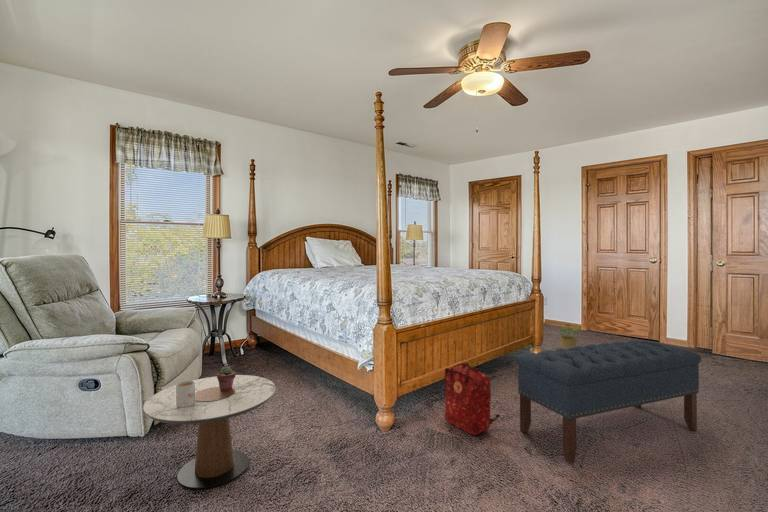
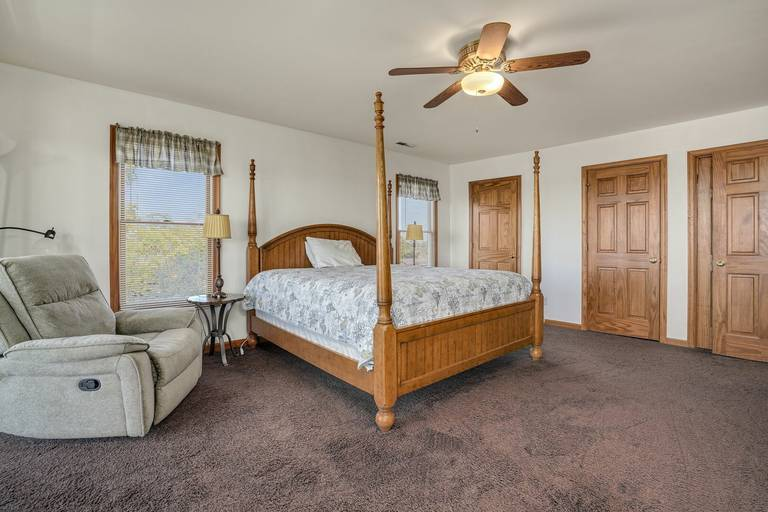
- potted succulent [216,365,237,391]
- bench [515,339,702,464]
- mug [175,380,195,408]
- potted plant [557,322,582,349]
- side table [142,374,276,490]
- backpack [444,362,500,436]
